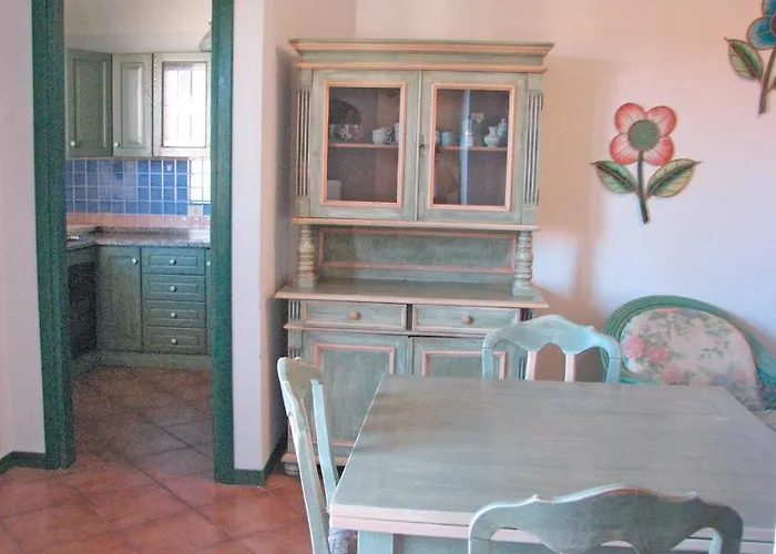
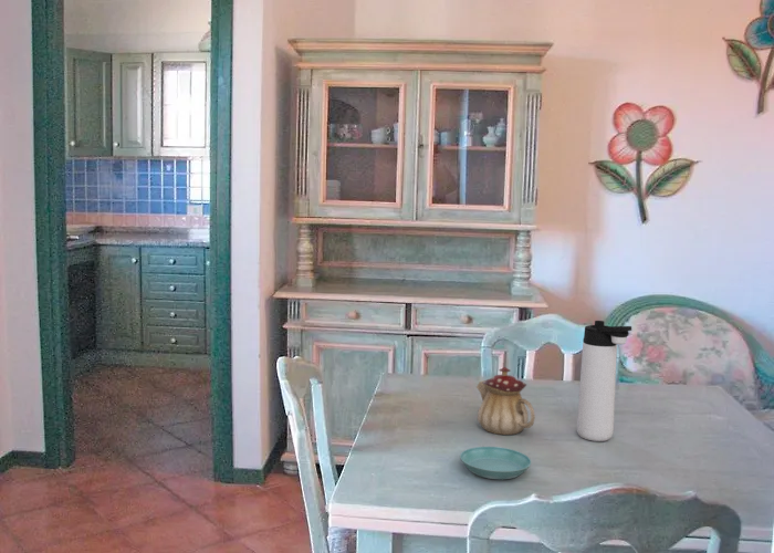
+ saucer [459,446,532,480]
+ teapot [475,366,536,436]
+ thermos bottle [576,320,632,442]
